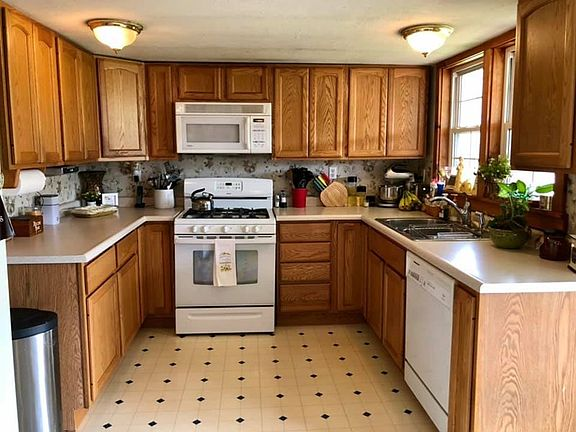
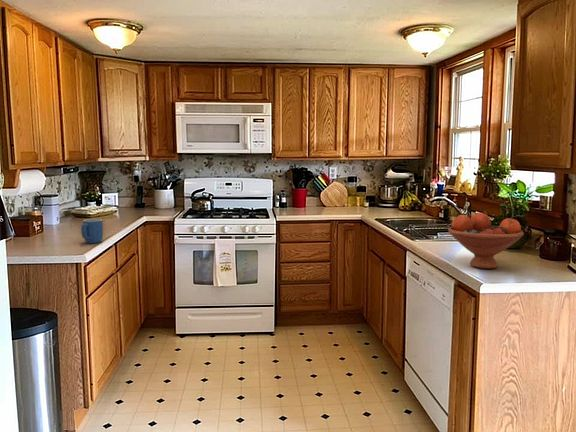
+ fruit bowl [447,212,525,270]
+ mug [80,218,104,244]
